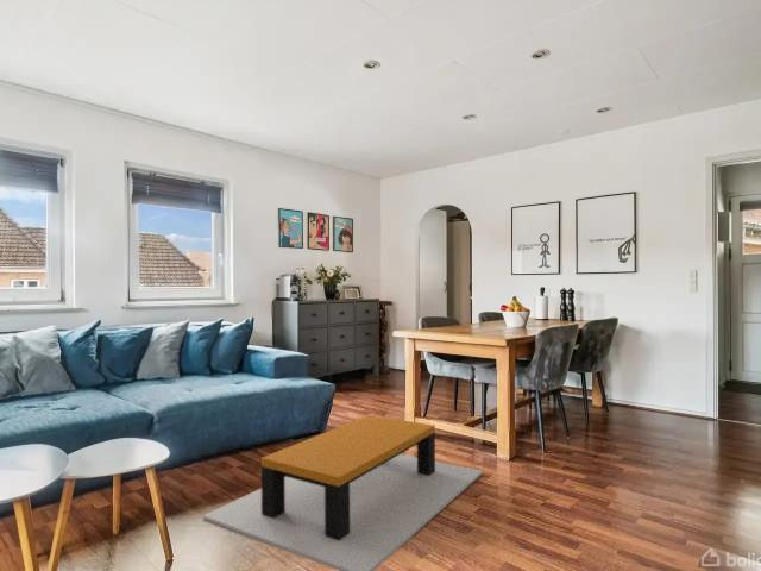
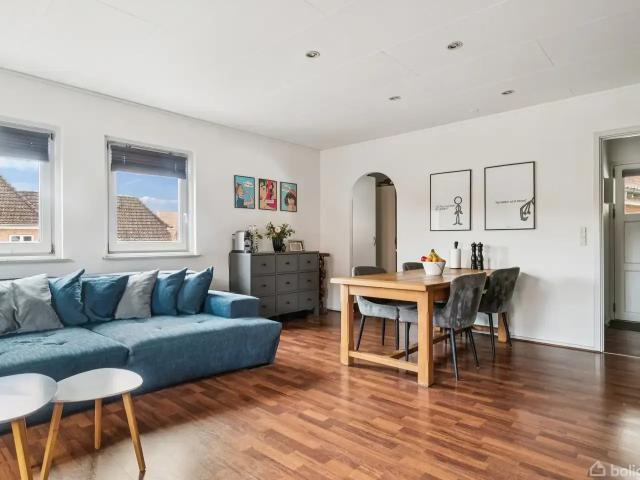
- coffee table [202,414,484,571]
